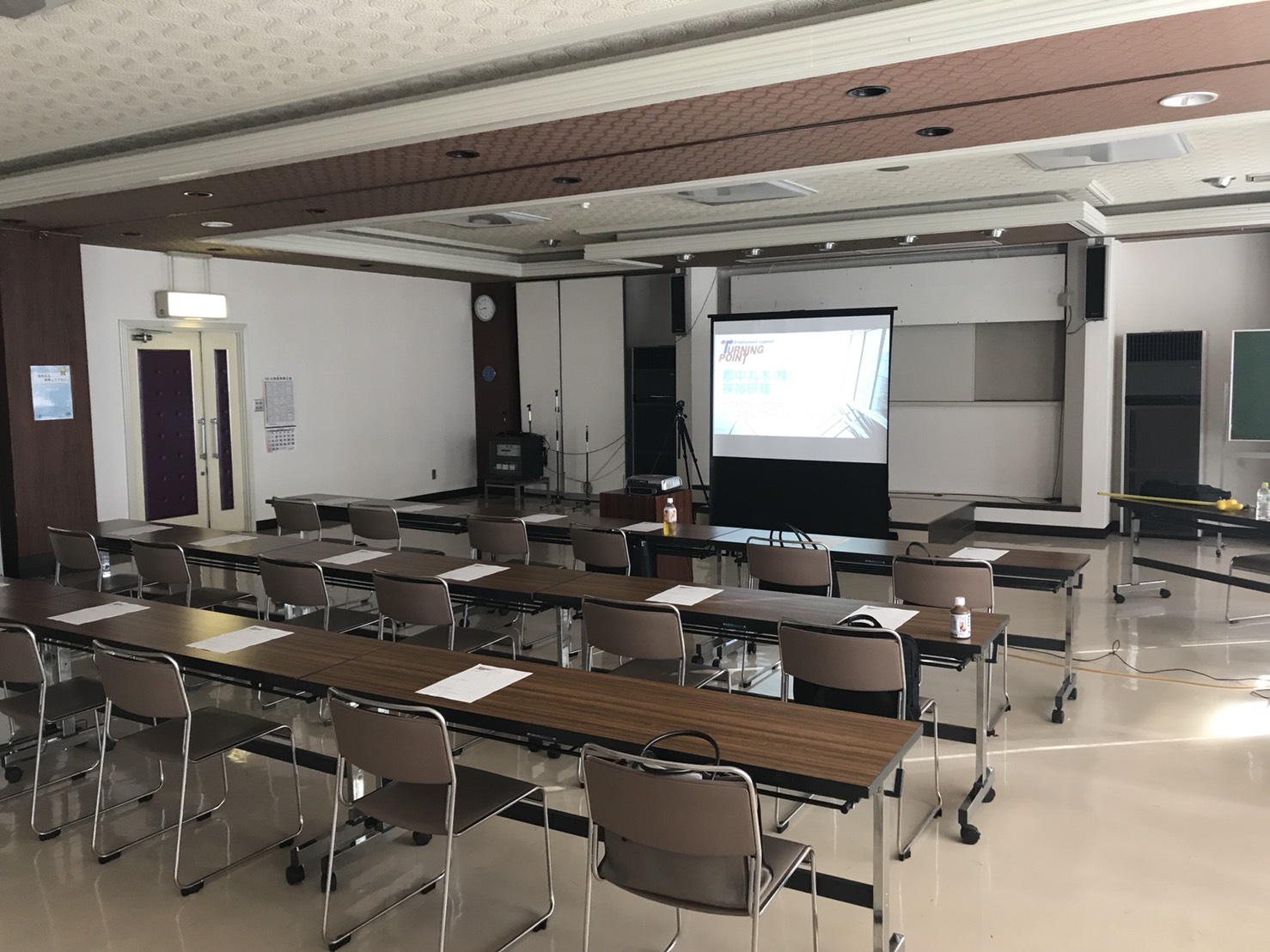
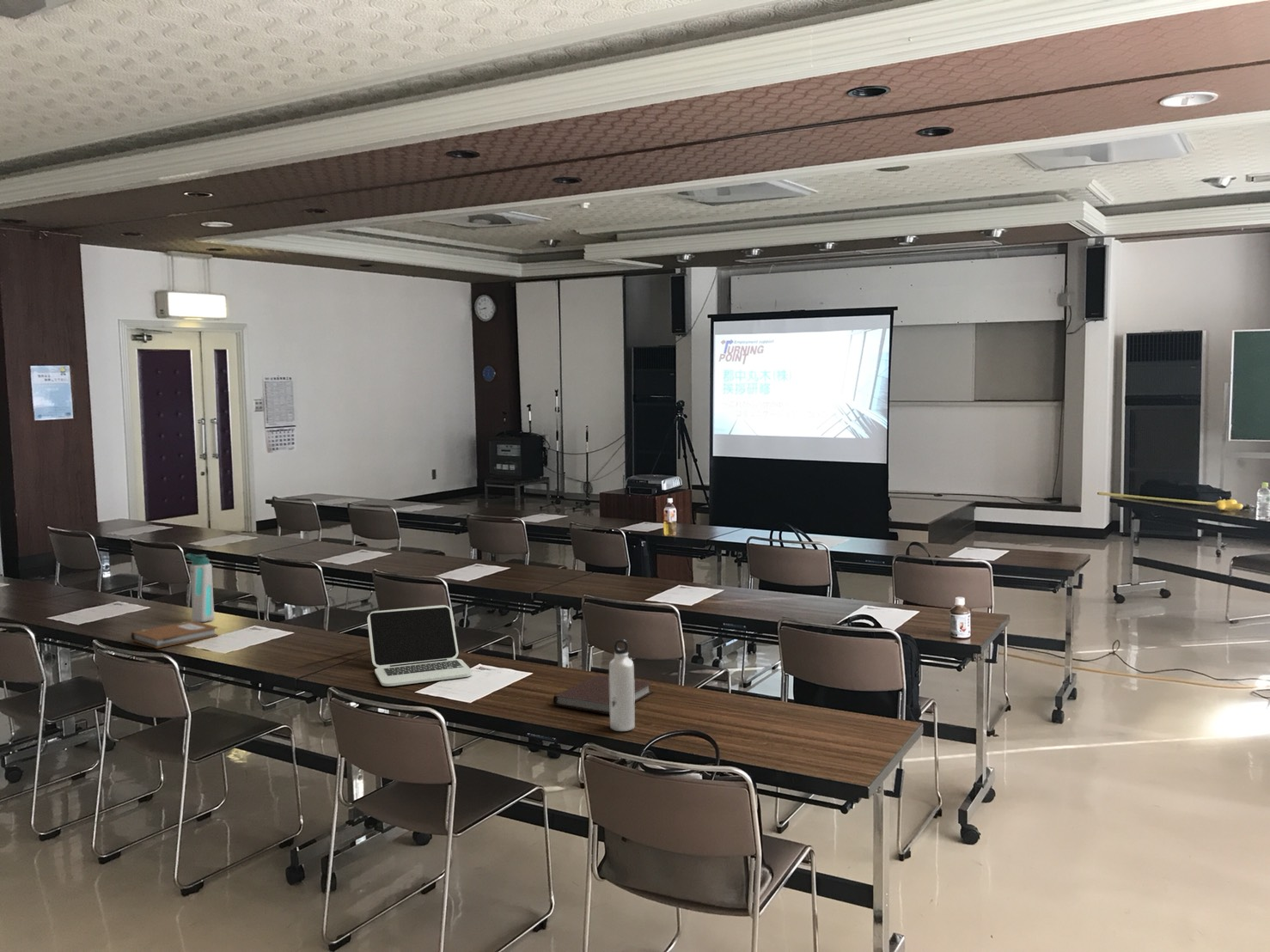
+ laptop [367,604,473,687]
+ notebook [131,620,219,650]
+ notebook [553,674,654,716]
+ water bottle [184,552,216,623]
+ water bottle [608,638,636,732]
